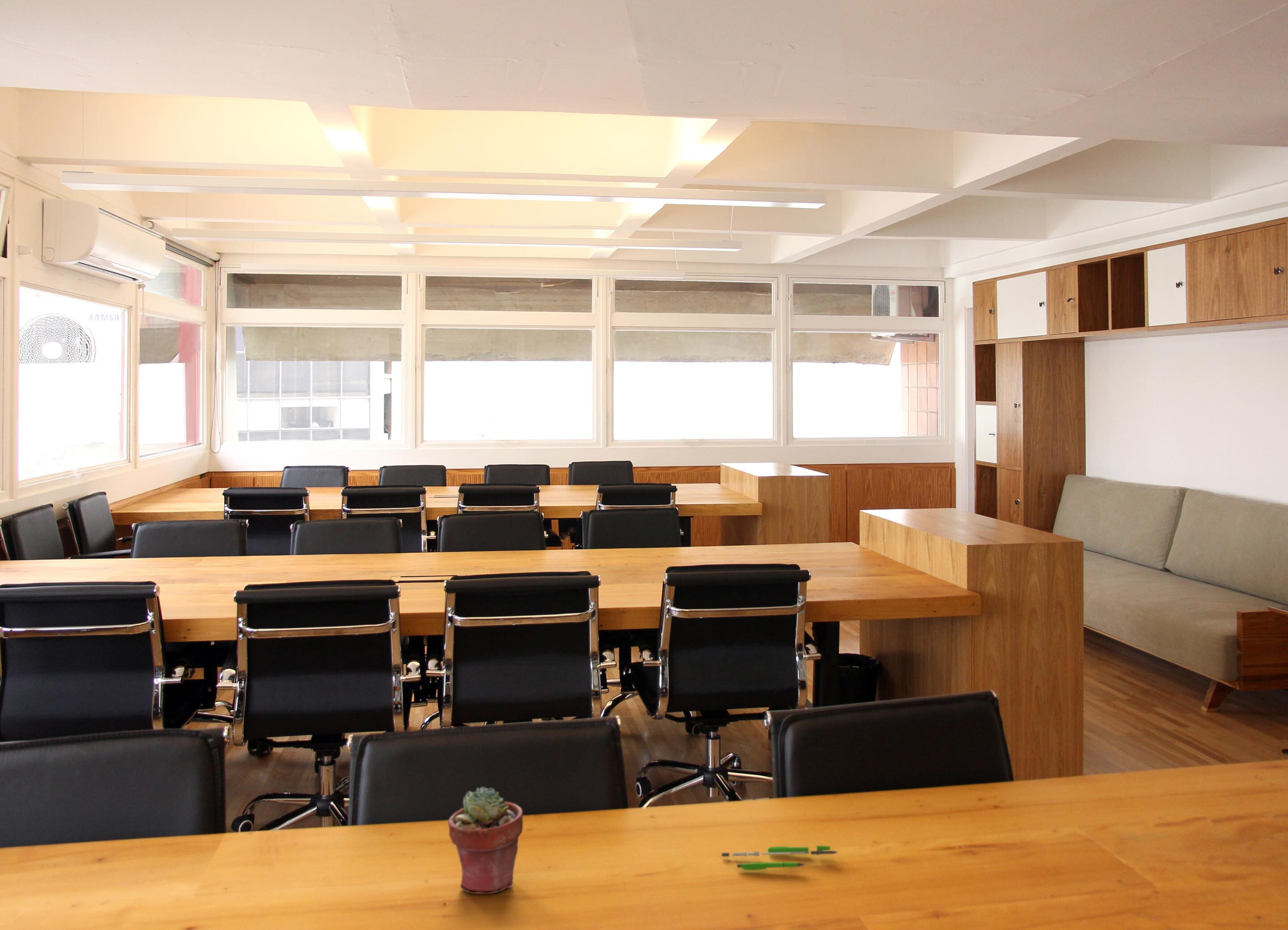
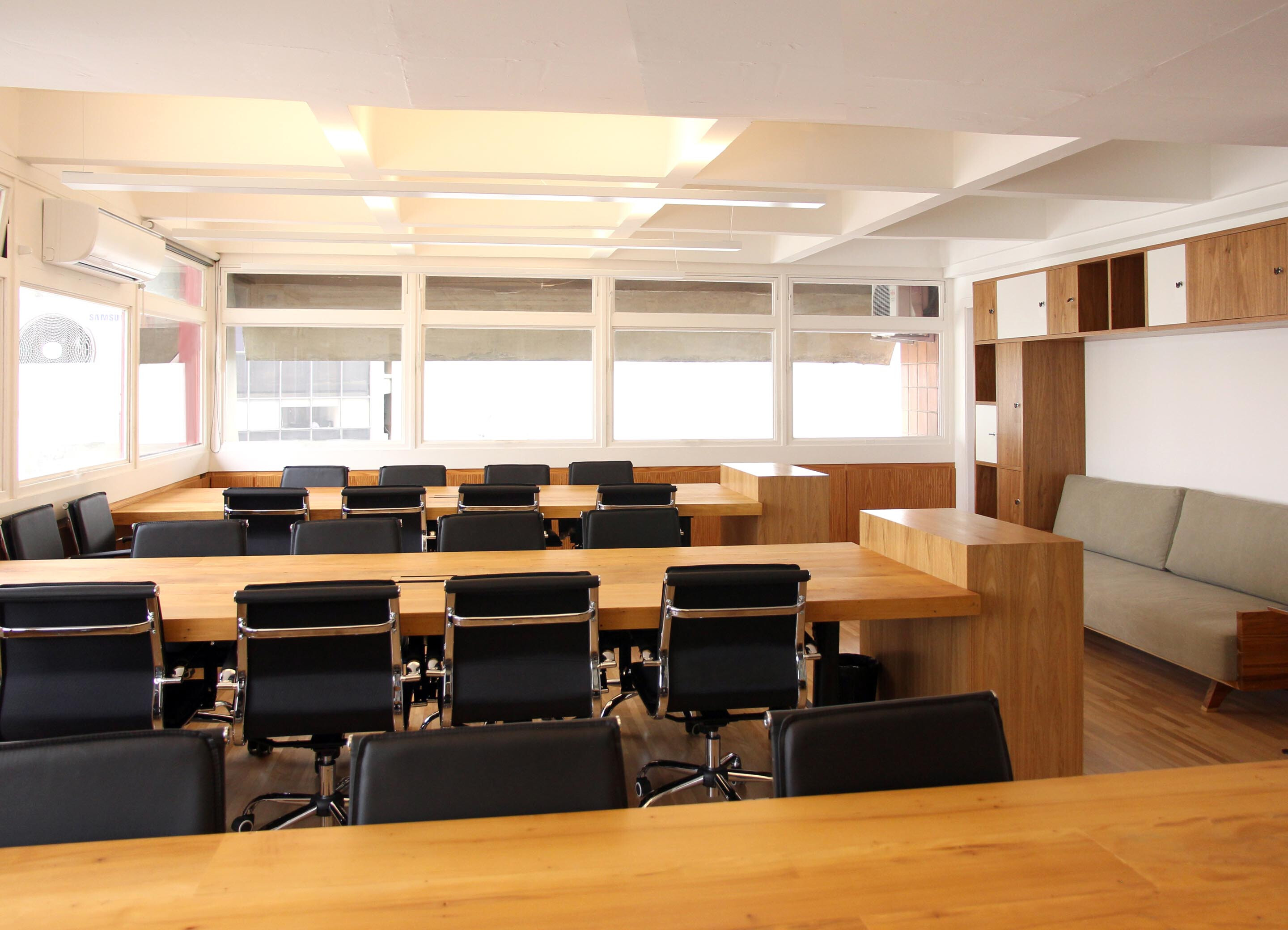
- pen [721,845,838,871]
- potted succulent [448,786,523,894]
